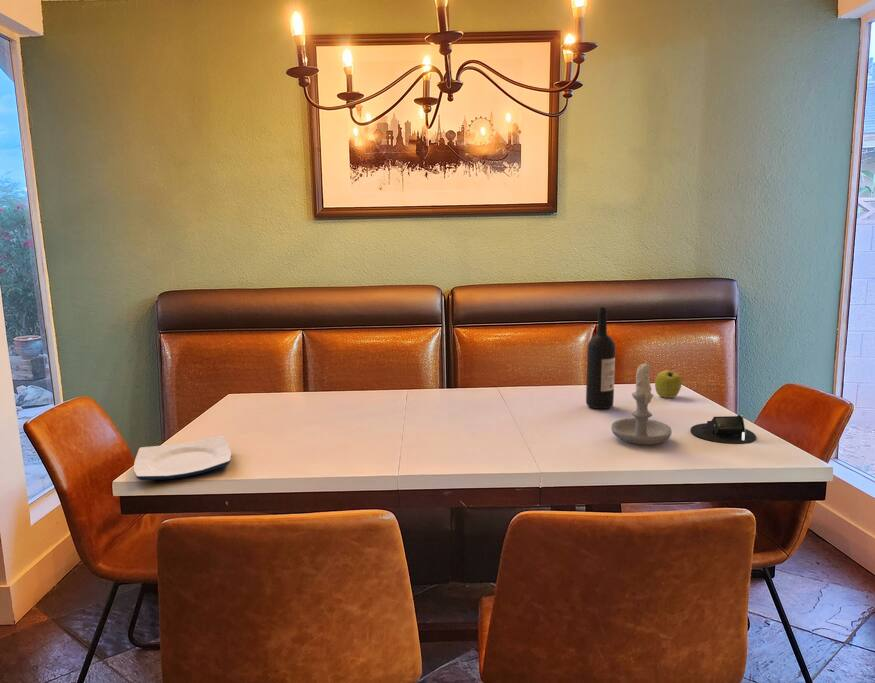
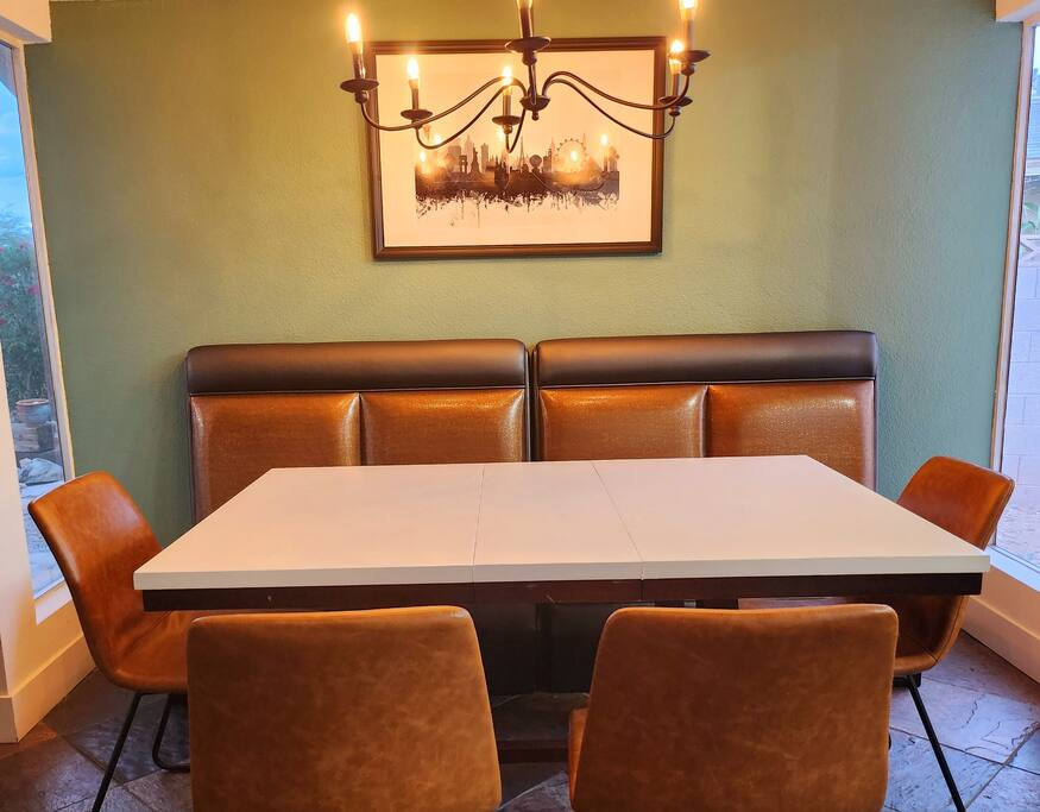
- smartphone [690,413,757,445]
- apple [654,367,683,399]
- wine bottle [585,306,616,410]
- plate [133,434,232,481]
- candle [610,359,673,446]
